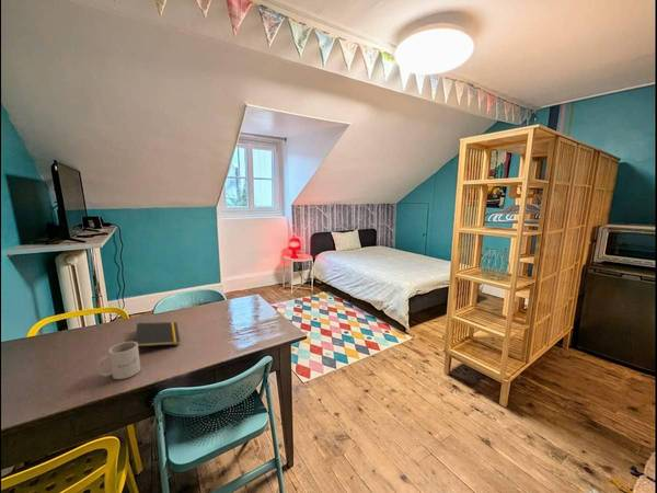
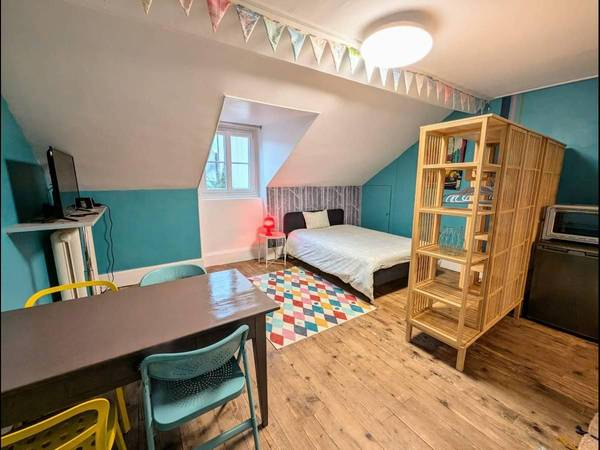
- mug [96,341,141,380]
- notepad [134,321,181,347]
